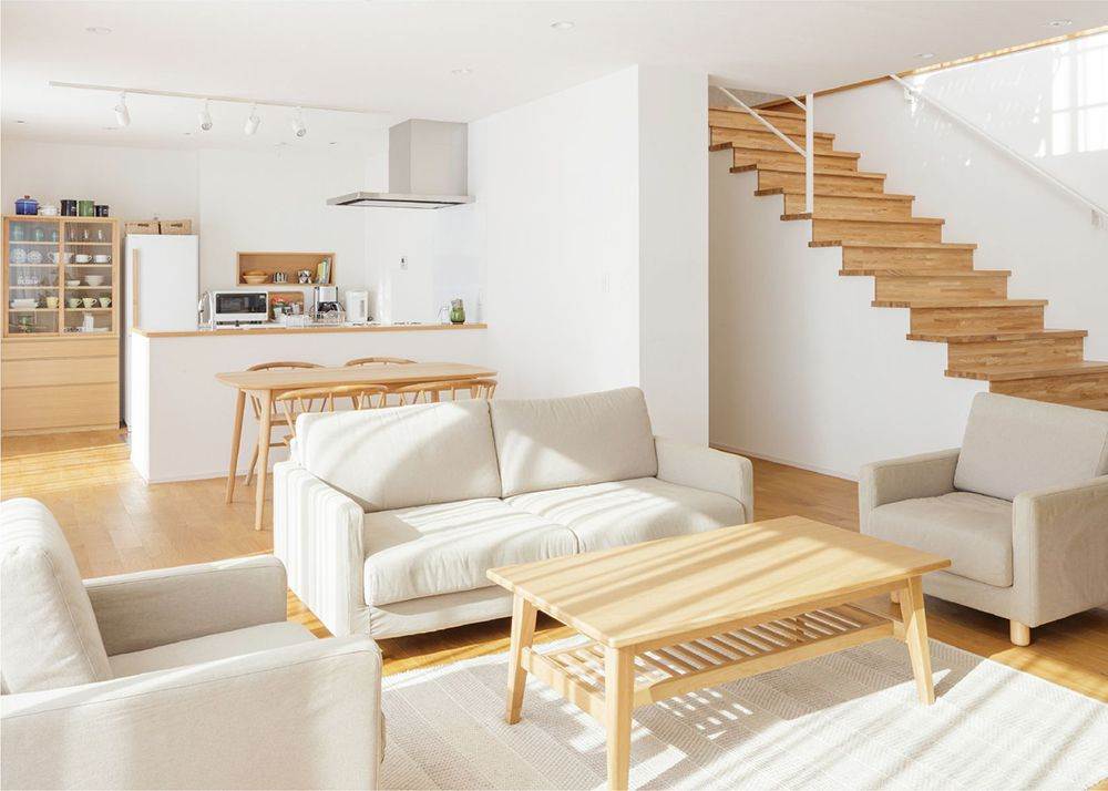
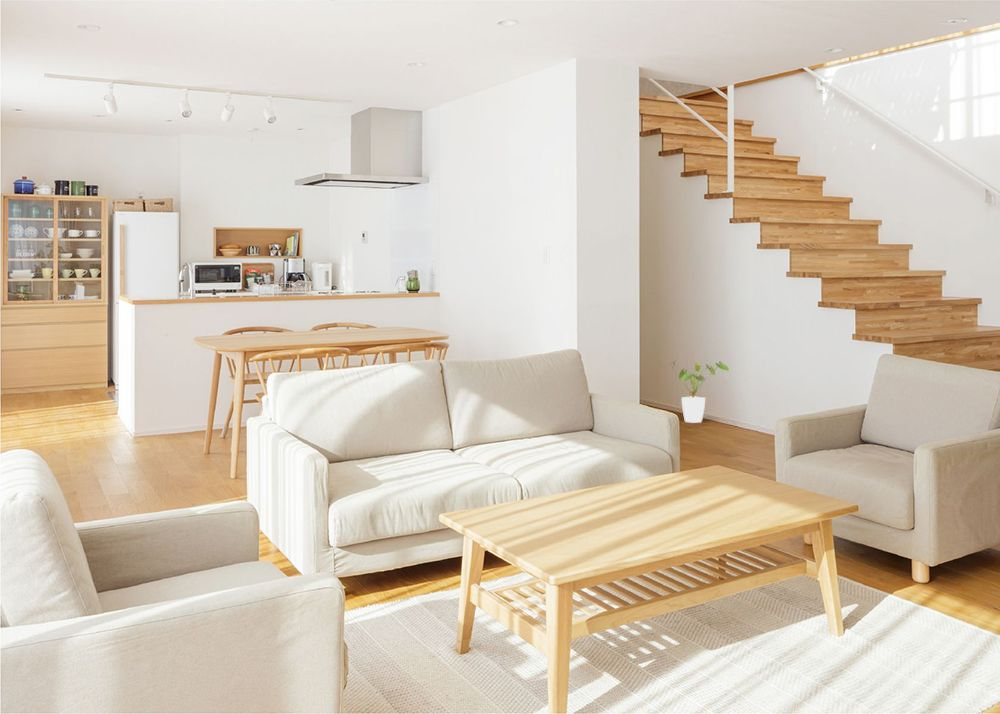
+ house plant [666,359,730,424]
